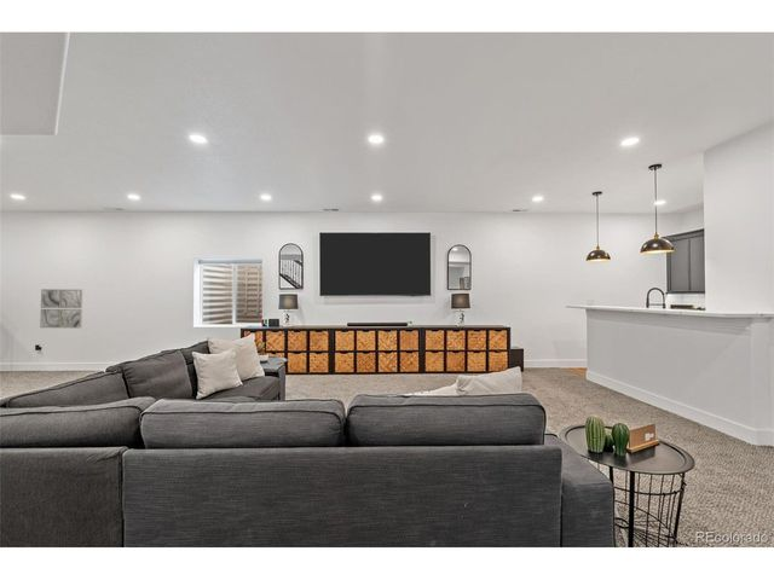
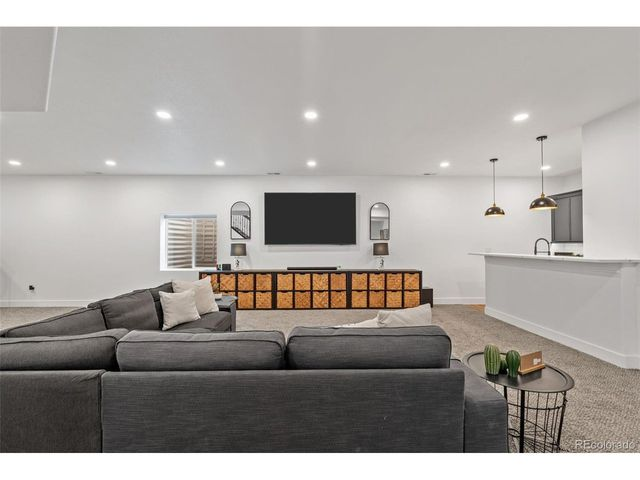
- wall art [39,288,83,329]
